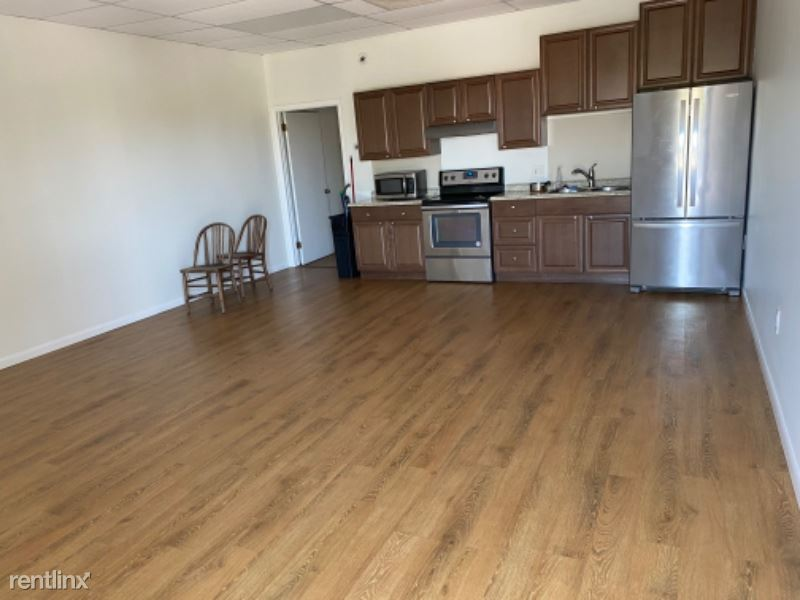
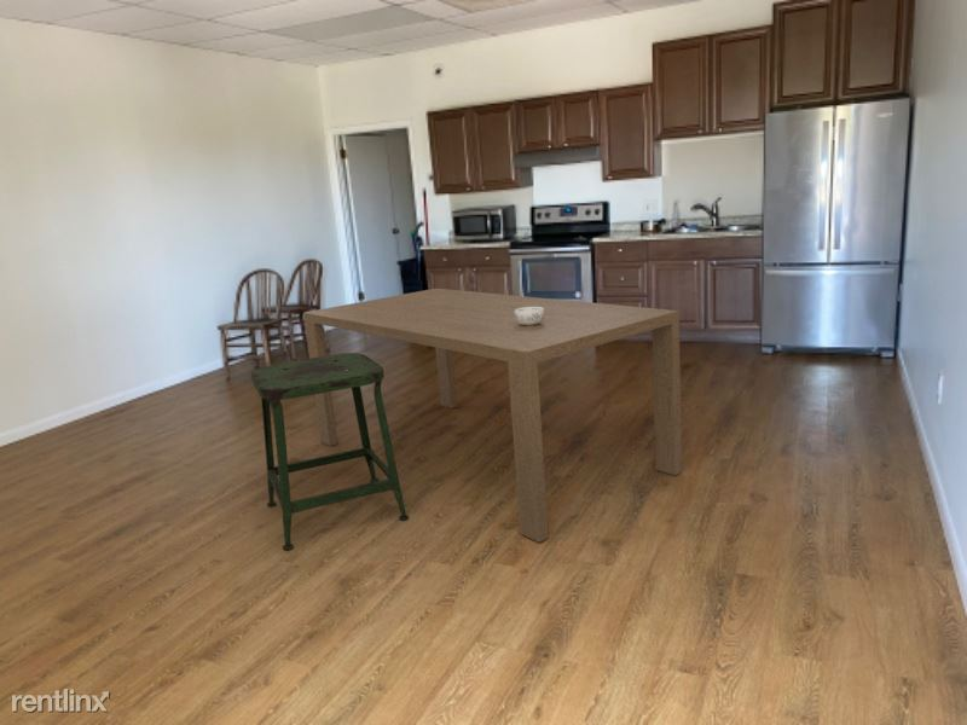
+ dining table [302,288,683,544]
+ stool [250,352,410,551]
+ decorative bowl [515,307,545,326]
